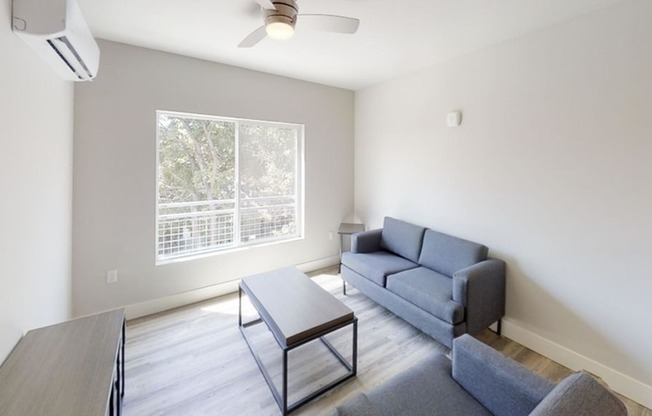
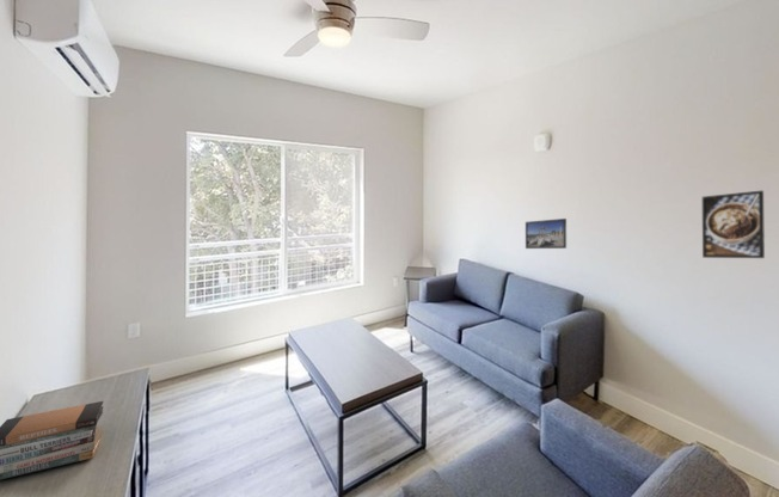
+ book stack [0,400,104,480]
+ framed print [525,217,568,250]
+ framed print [701,189,766,259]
